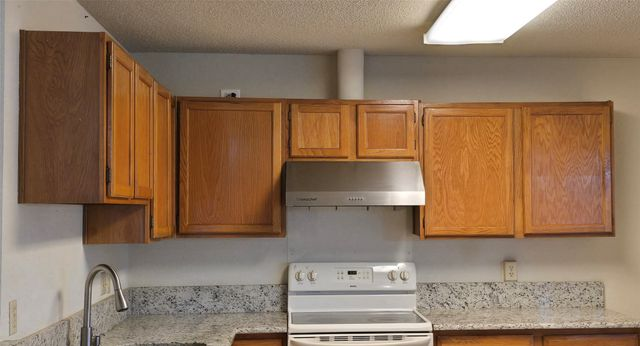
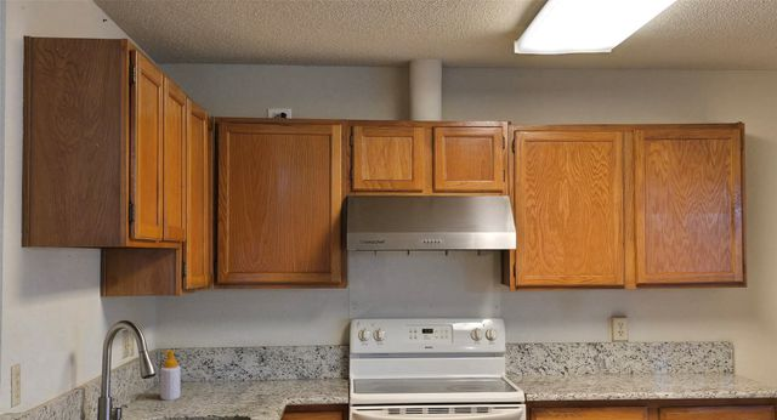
+ soap bottle [159,350,182,402]
